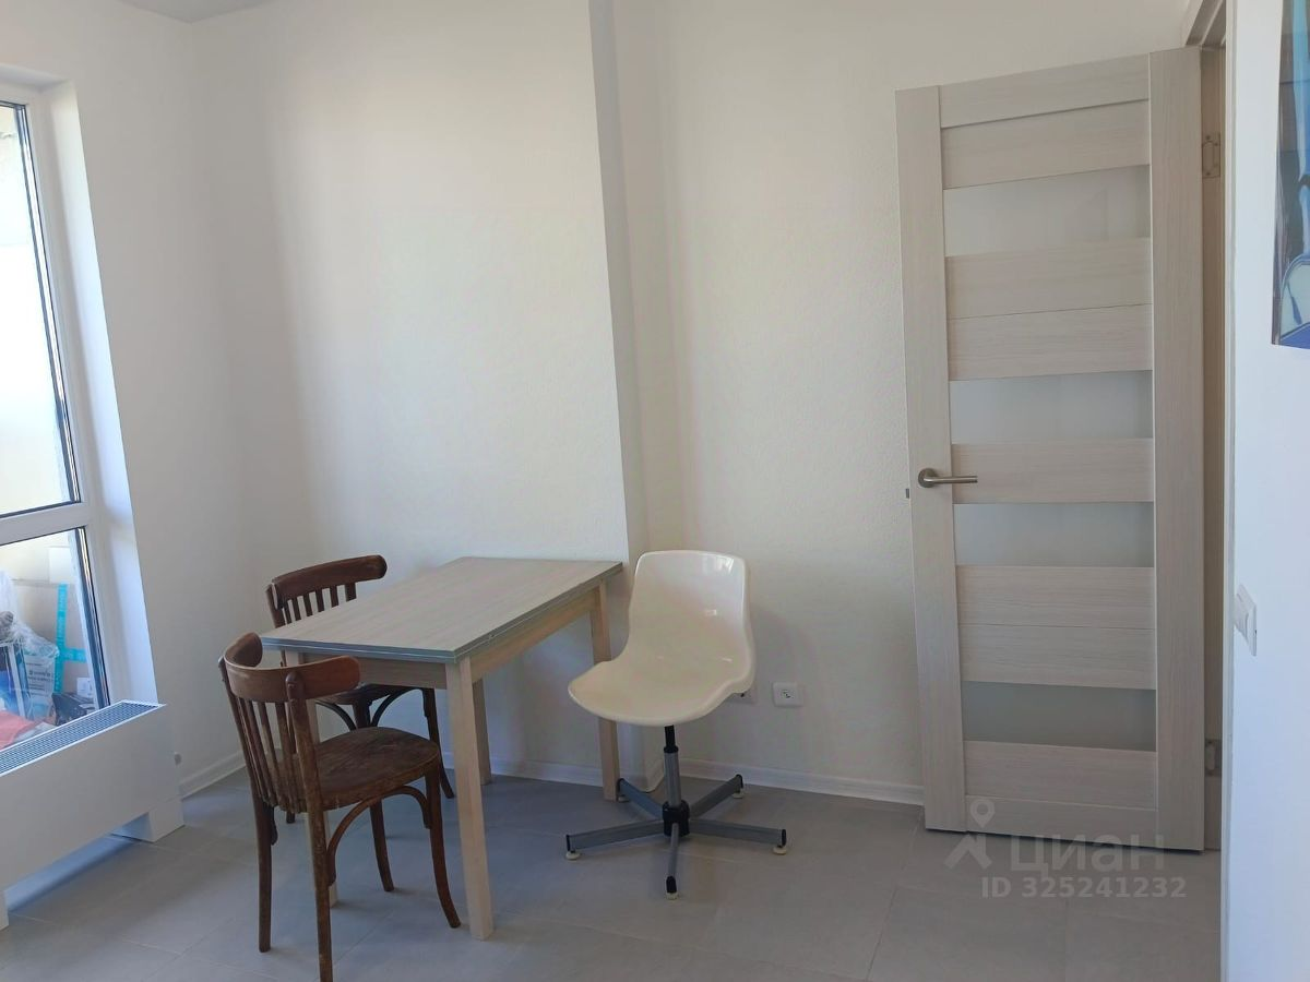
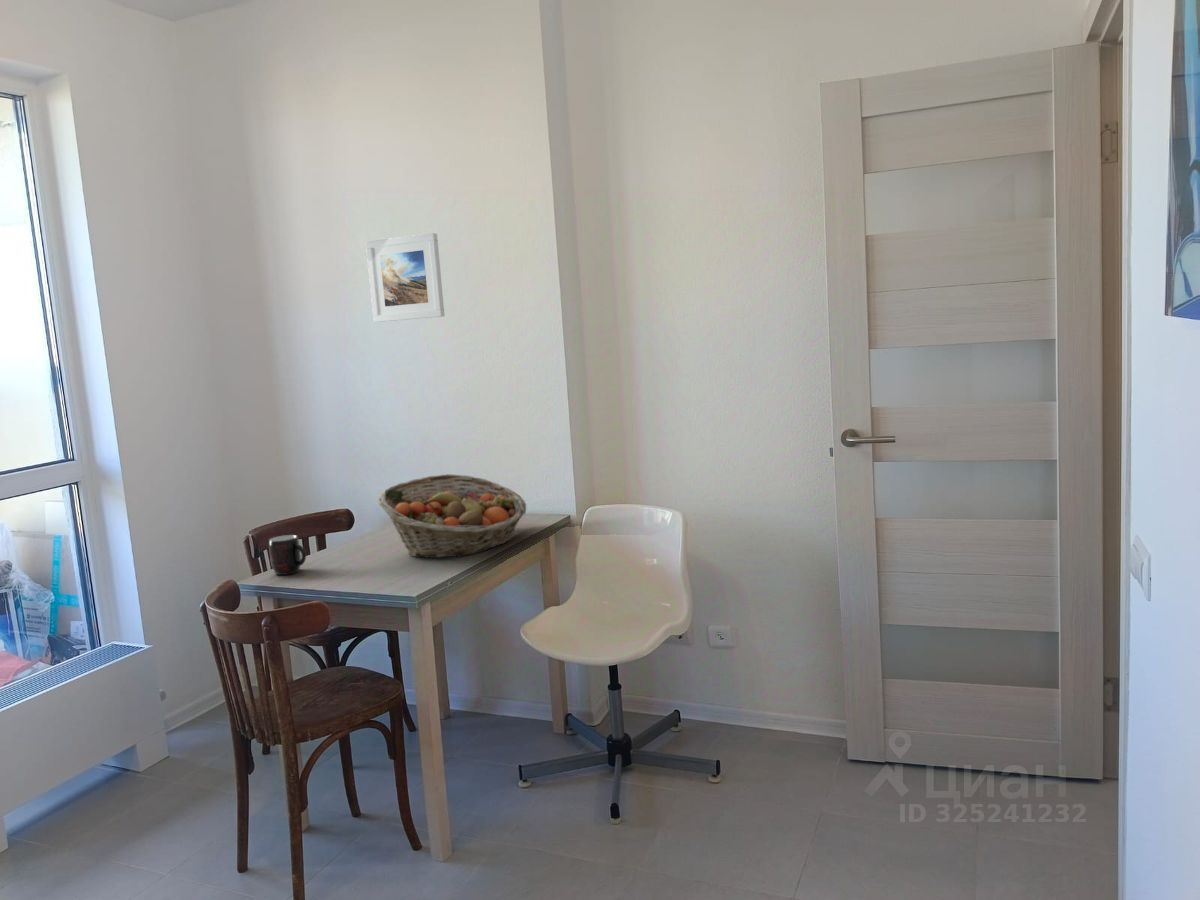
+ mug [268,534,307,576]
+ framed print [365,232,445,323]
+ fruit basket [377,473,527,559]
